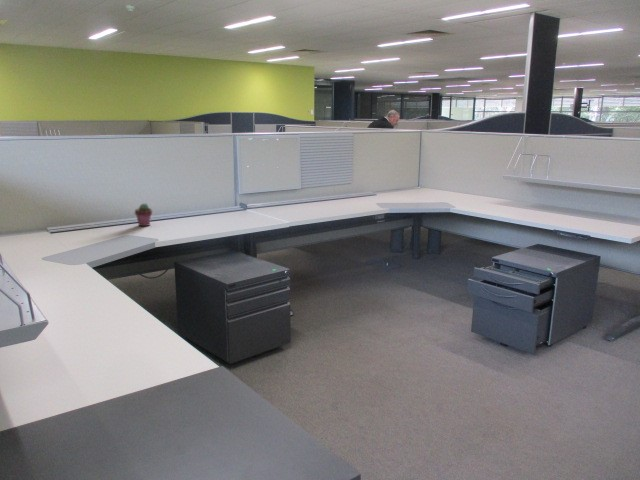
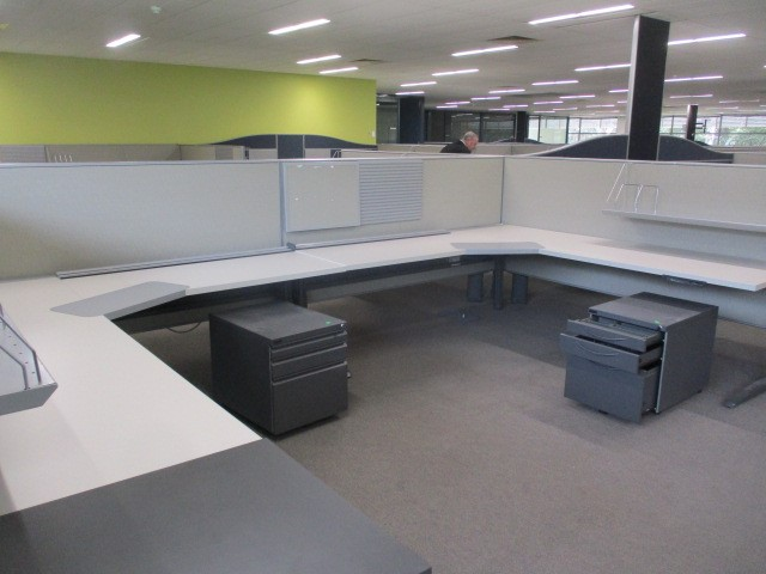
- potted succulent [134,202,153,227]
